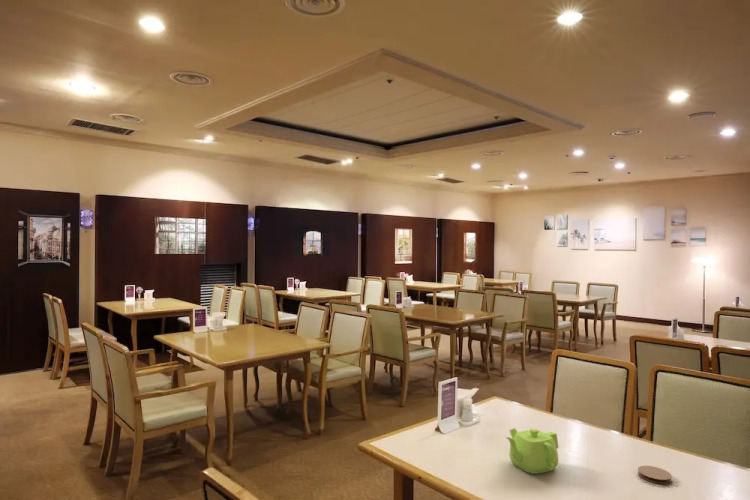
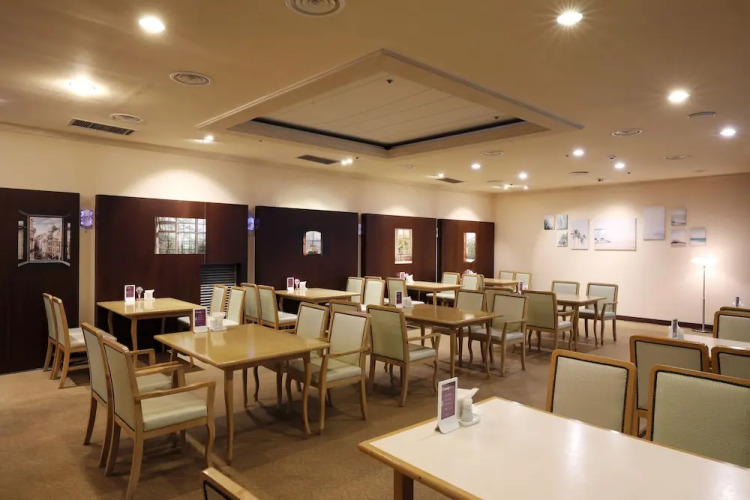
- coaster [637,465,673,485]
- teapot [505,427,560,475]
